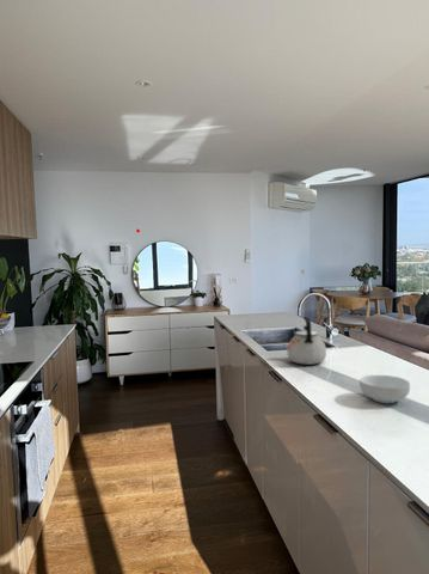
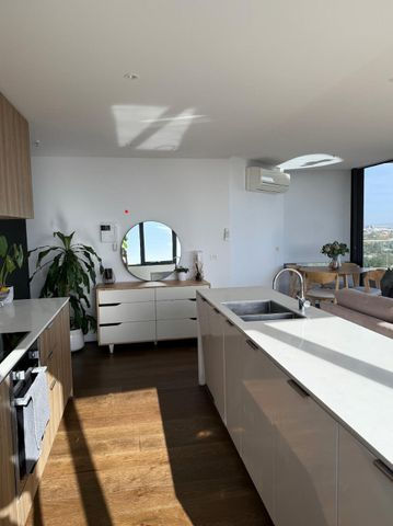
- kettle [286,316,327,366]
- cereal bowl [358,374,411,404]
